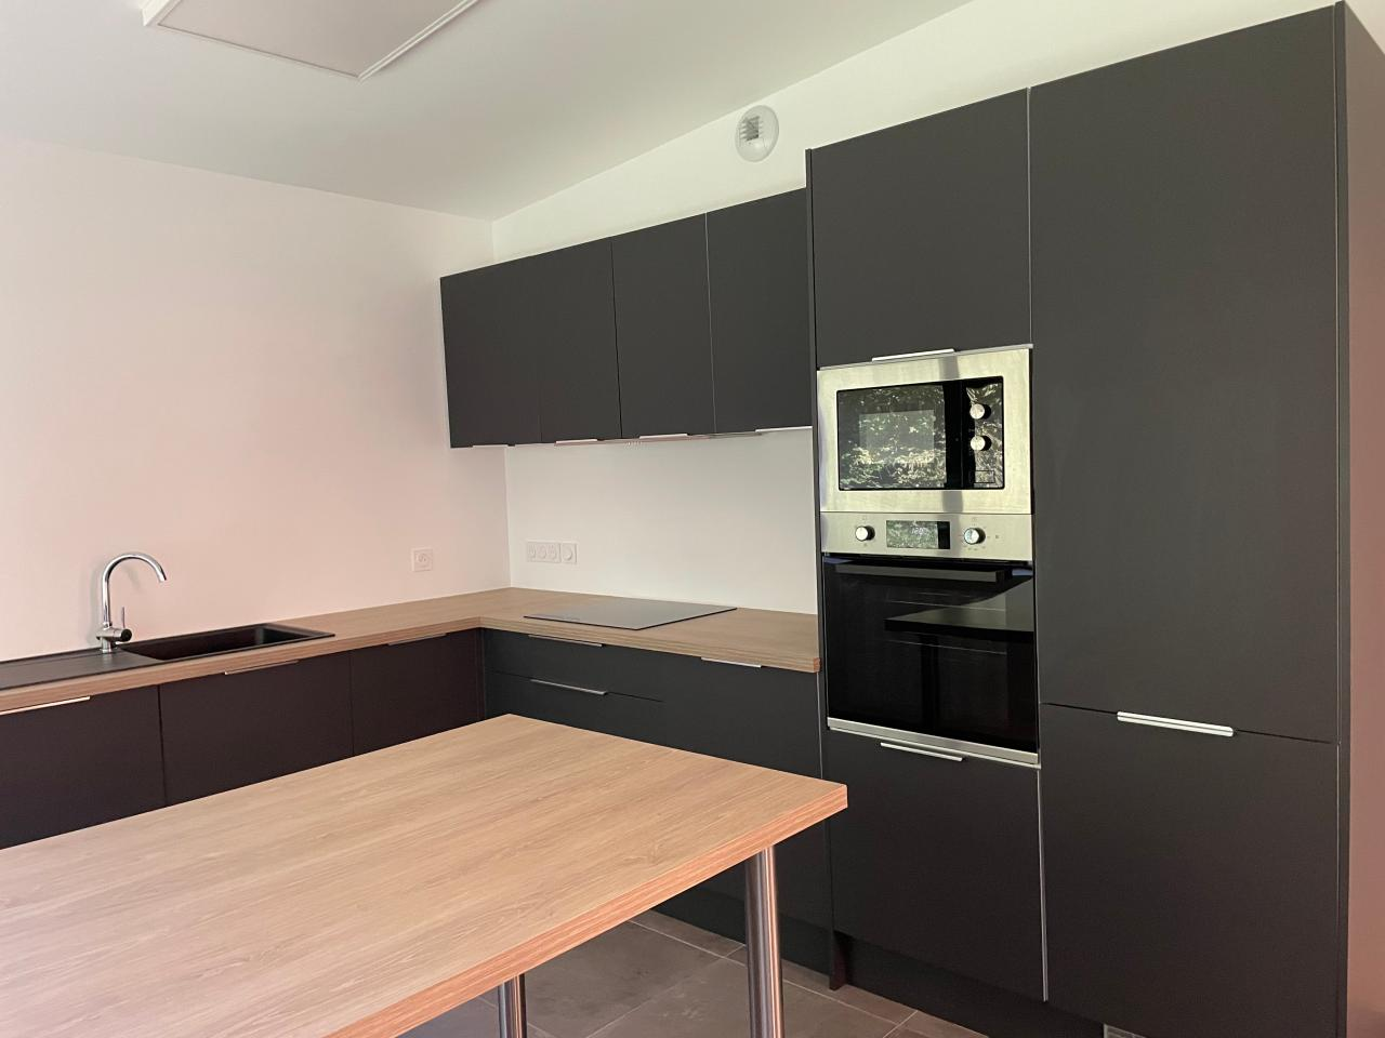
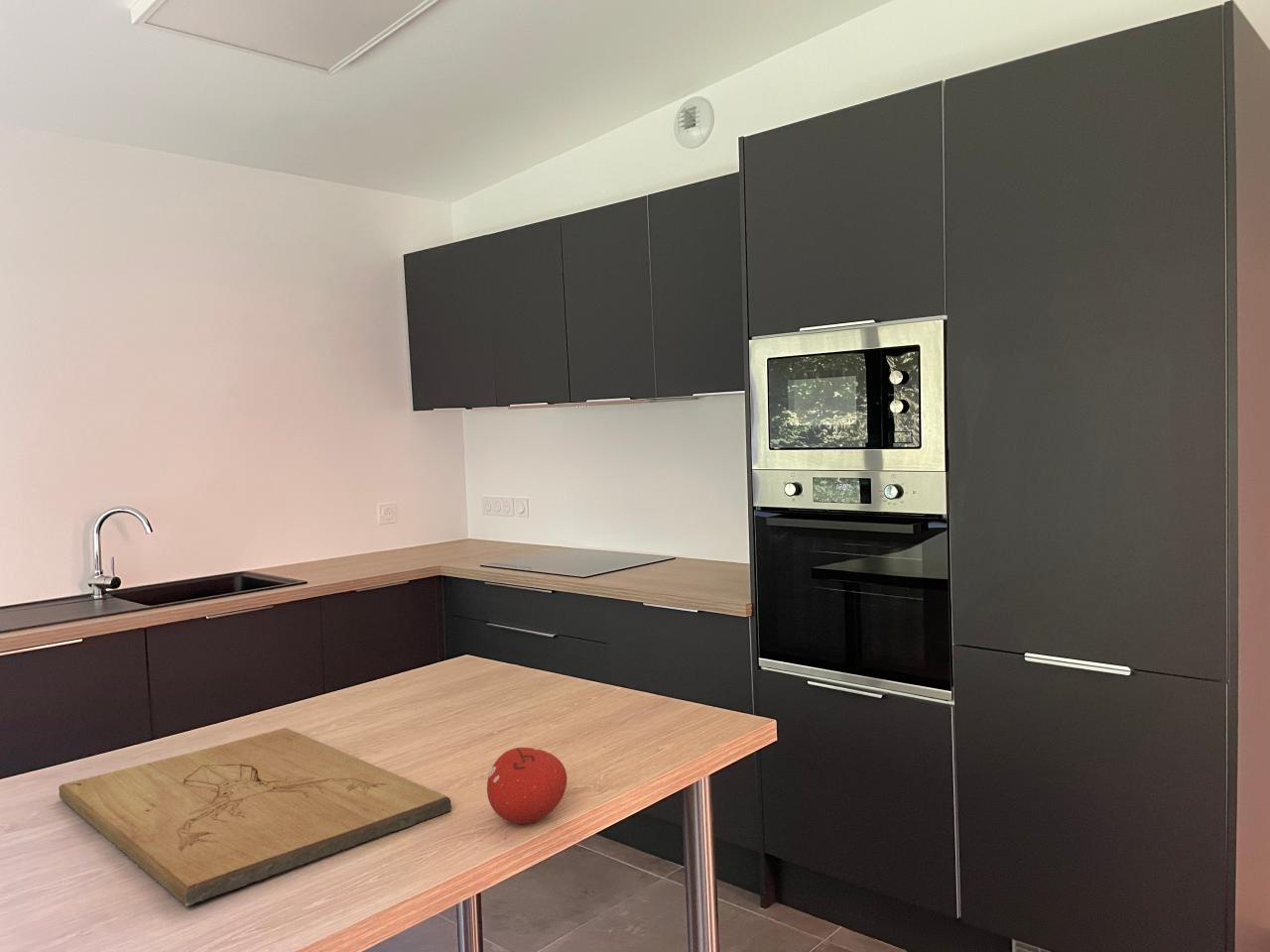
+ fruit [486,747,568,825]
+ cutting board [59,727,452,907]
